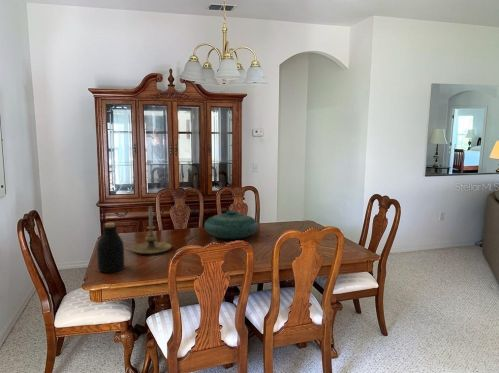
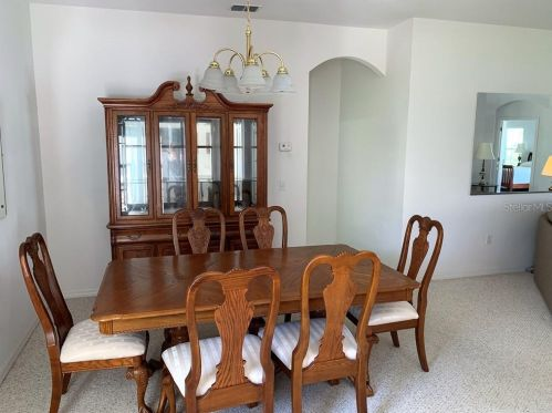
- bottle [96,222,125,274]
- candle holder [130,205,172,255]
- decorative bowl [203,209,260,240]
